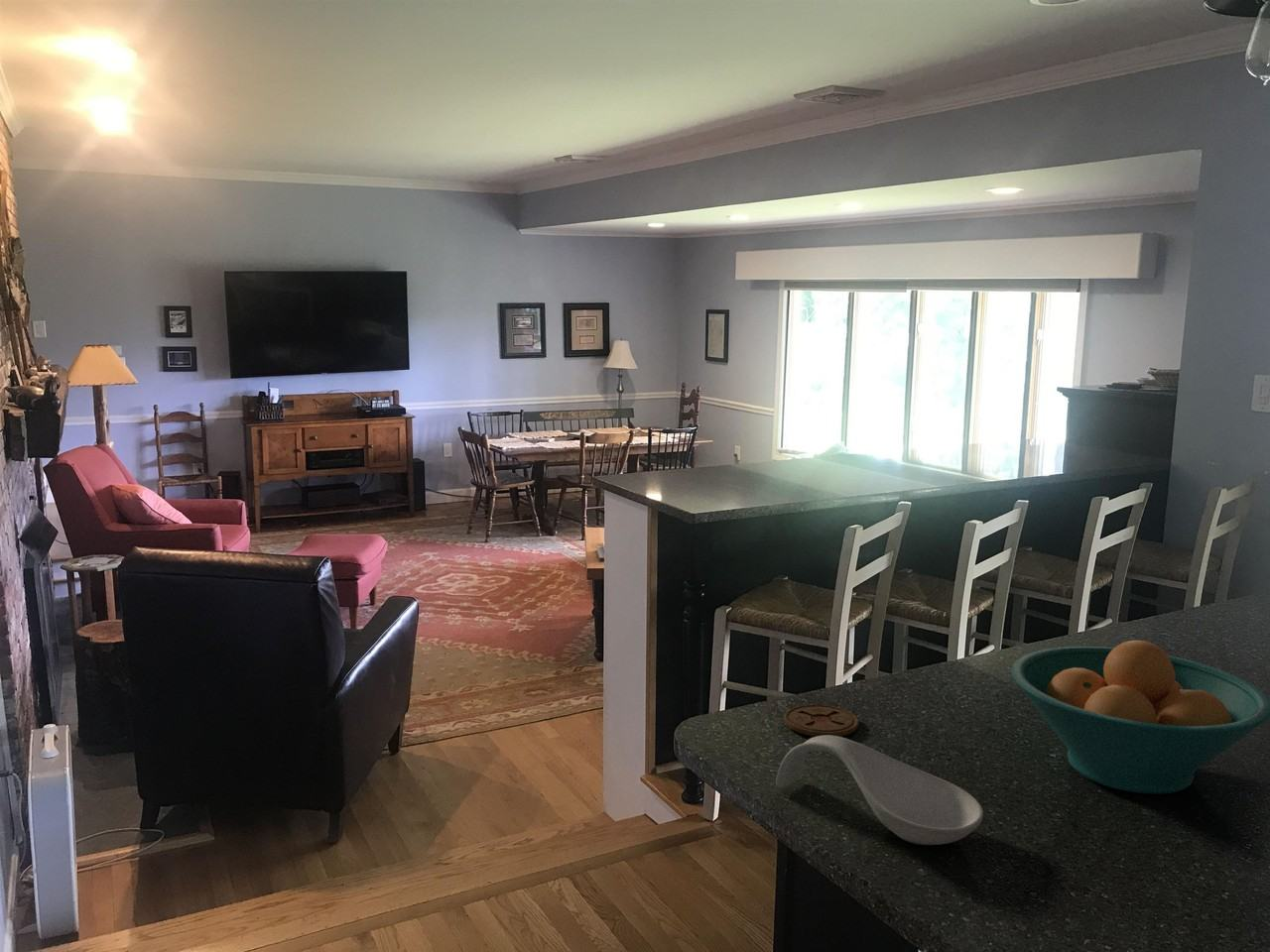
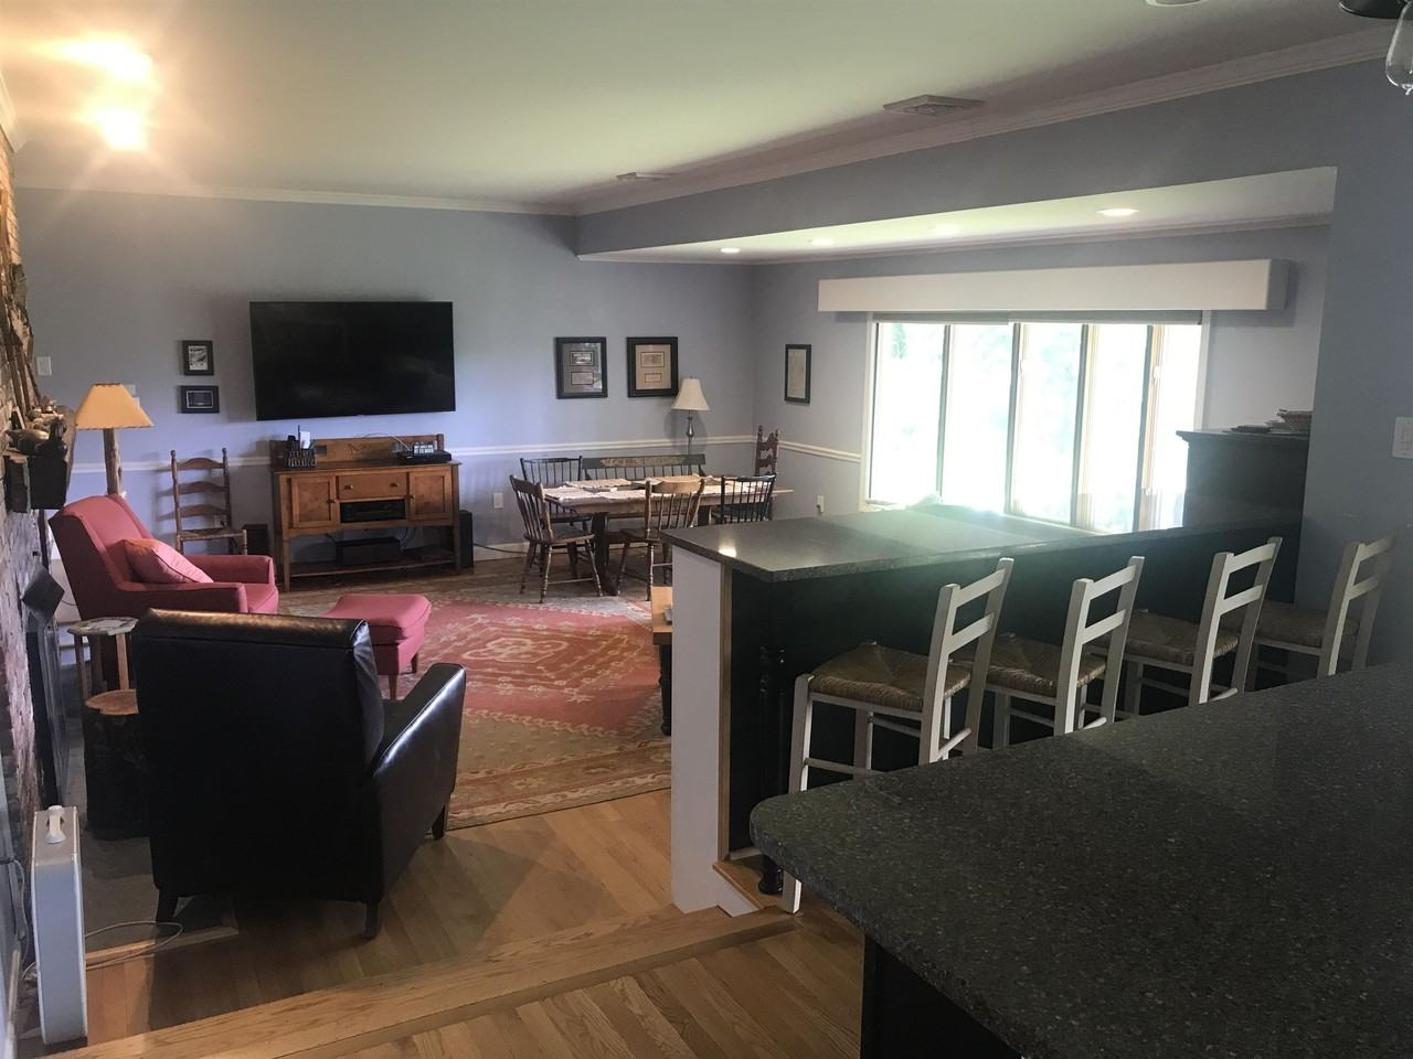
- coaster [783,703,859,737]
- spoon rest [775,735,984,846]
- fruit bowl [1010,640,1270,795]
